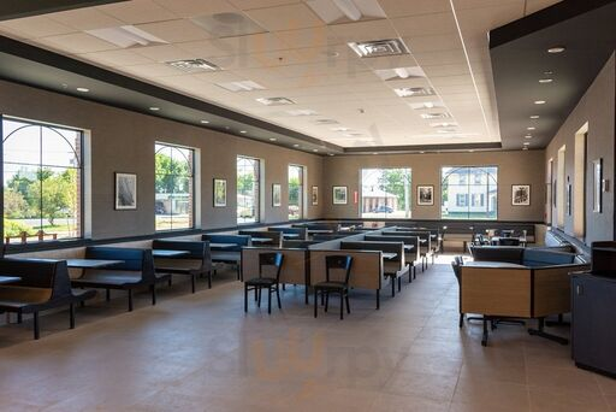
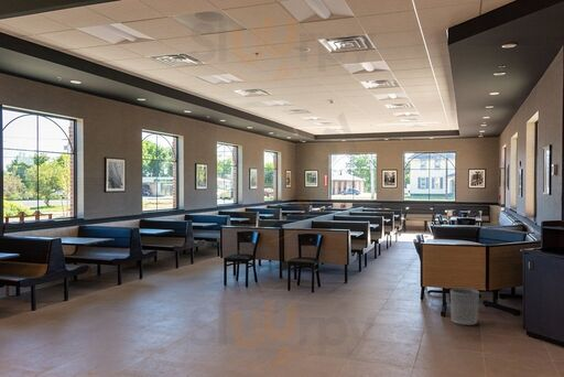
+ waste bin [449,287,480,326]
